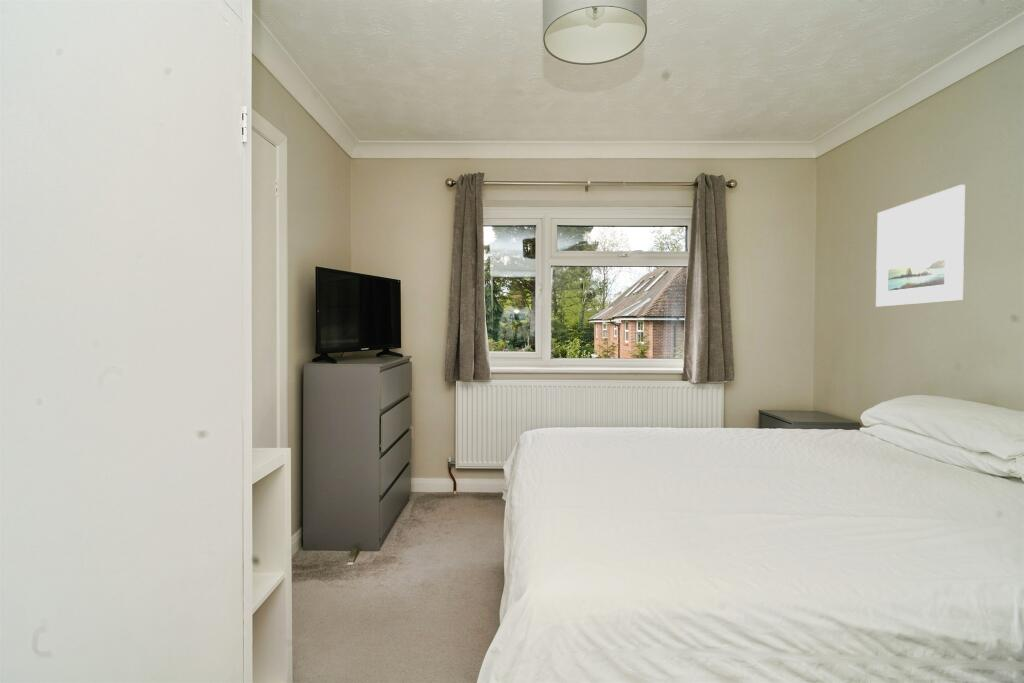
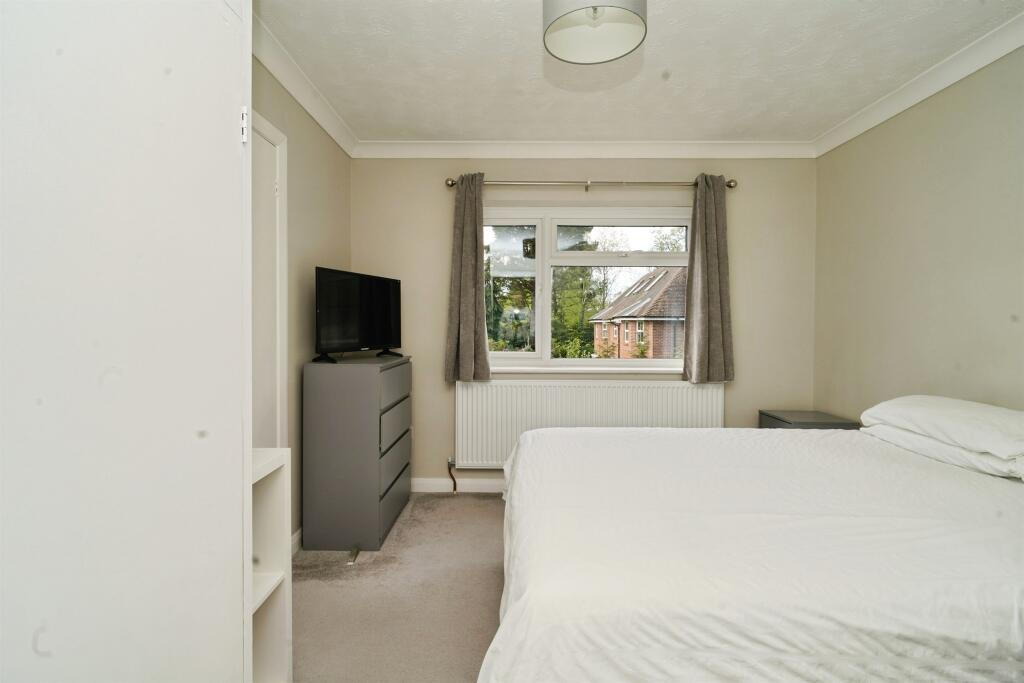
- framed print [875,184,966,308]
